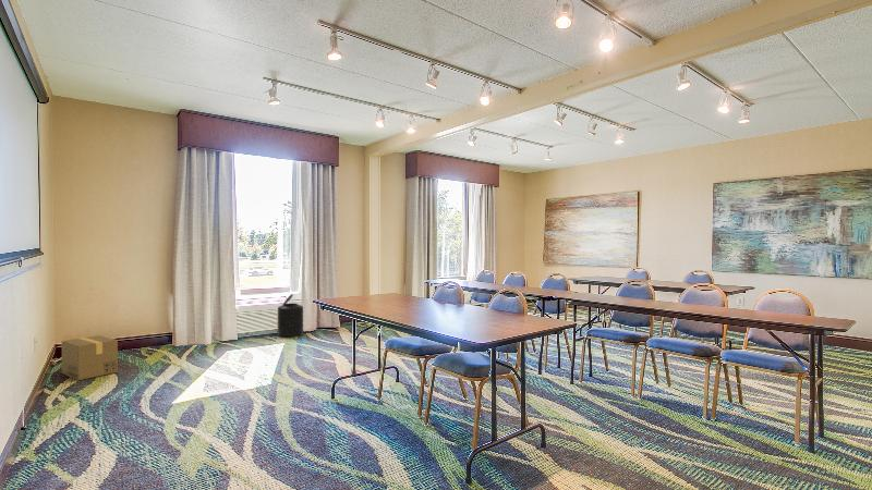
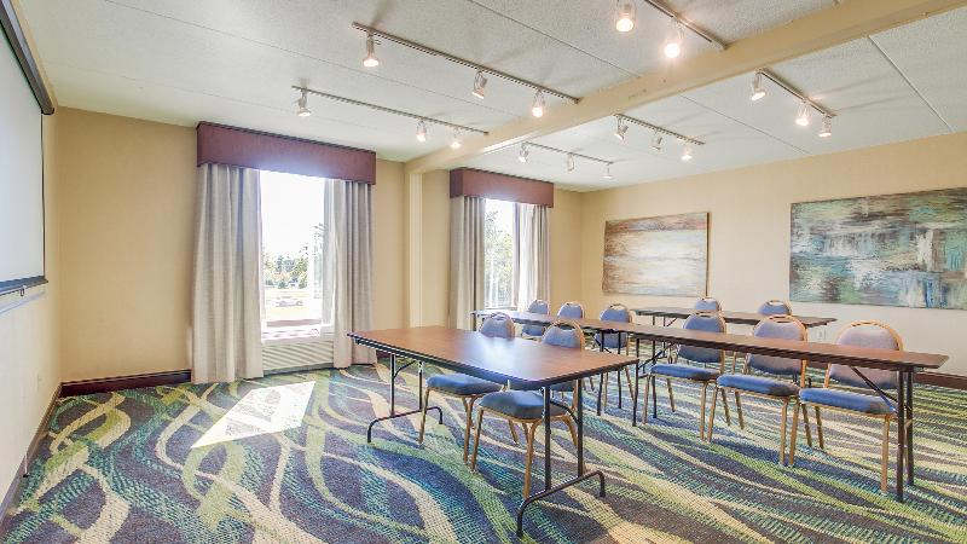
- trash can [277,293,304,339]
- cardboard box [61,334,119,381]
